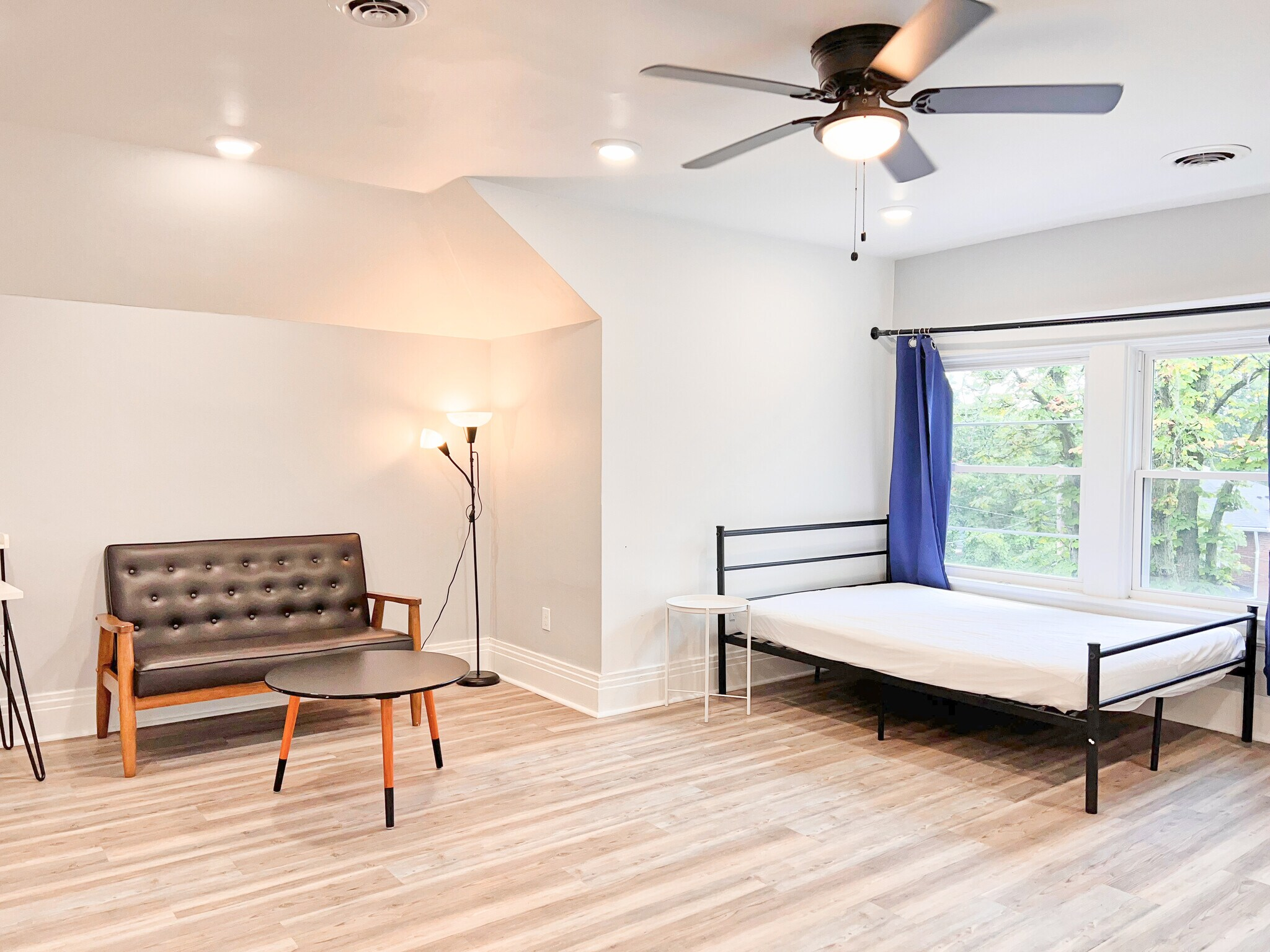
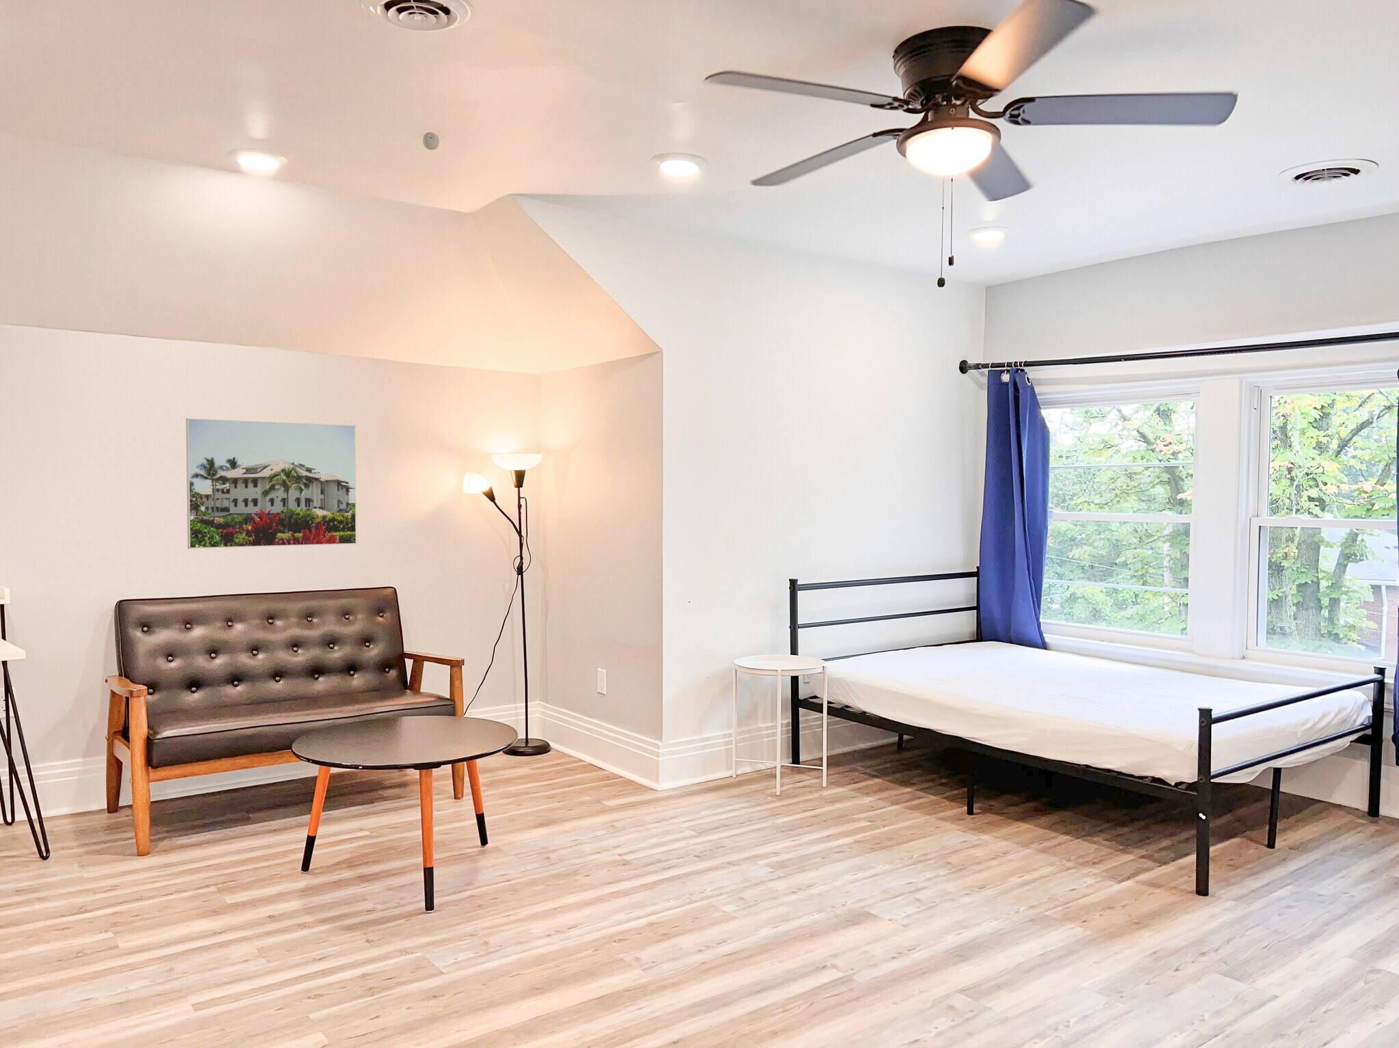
+ eyeball [422,132,440,151]
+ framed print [185,417,357,549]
